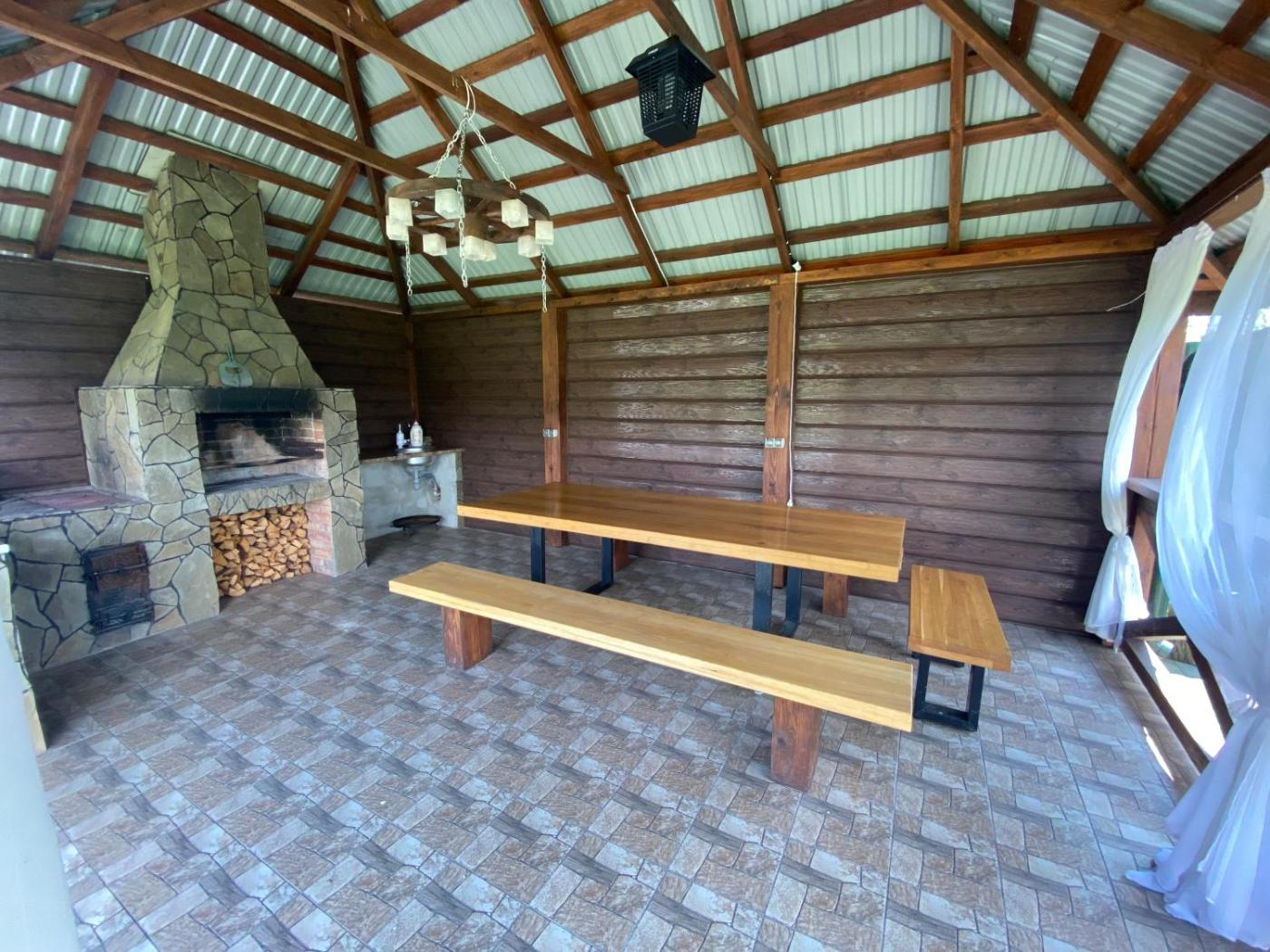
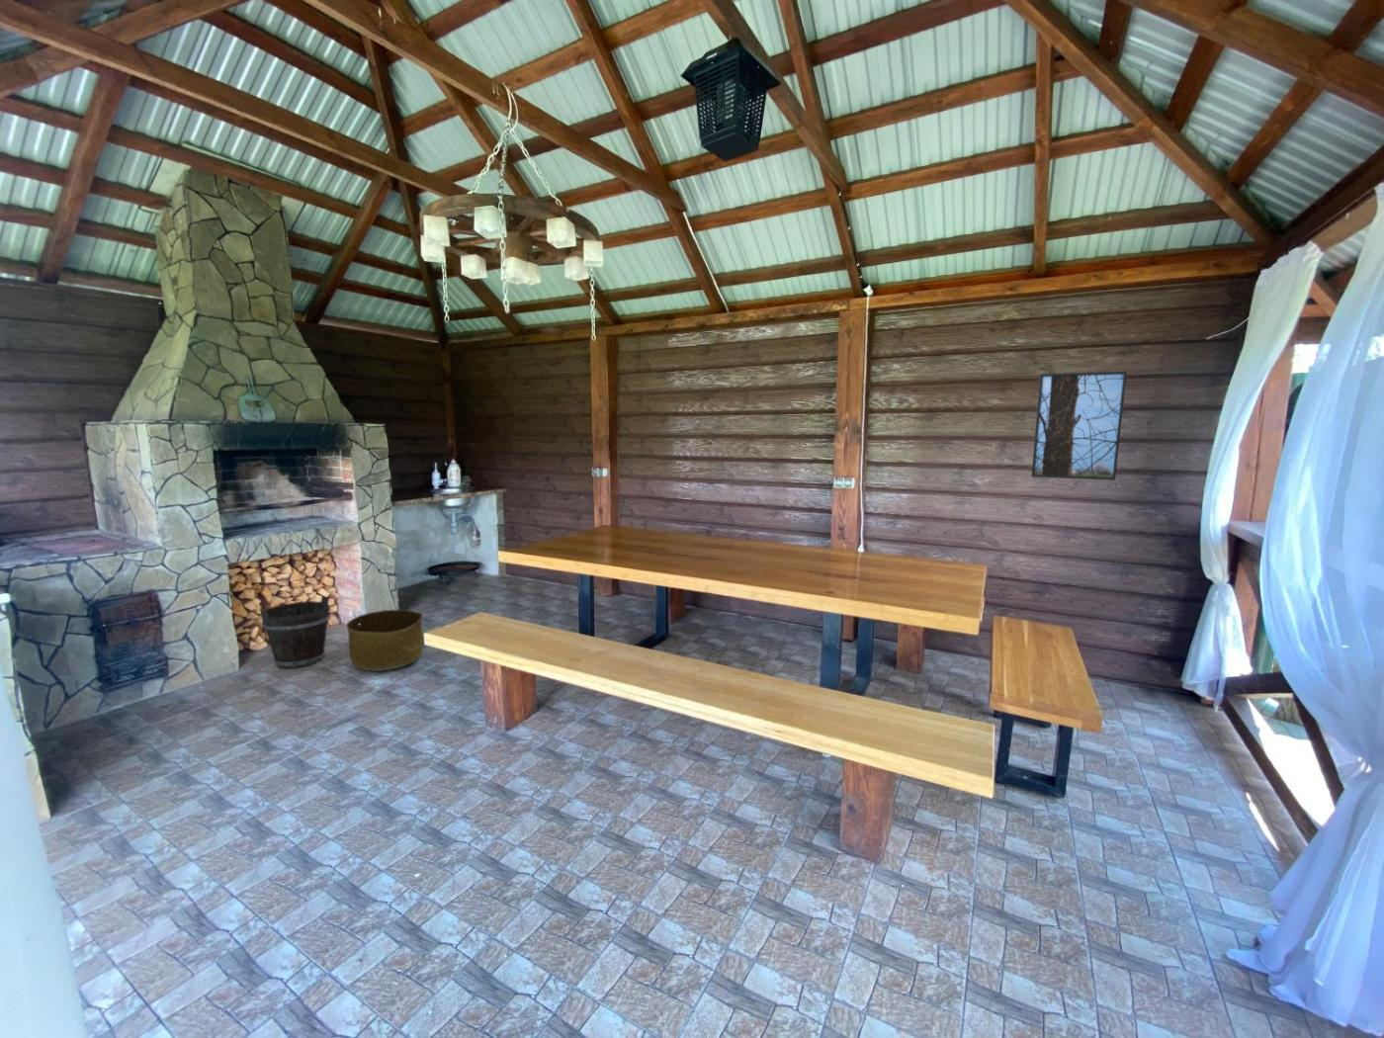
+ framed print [1030,371,1128,482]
+ basket [345,609,425,673]
+ bucket [258,595,331,669]
